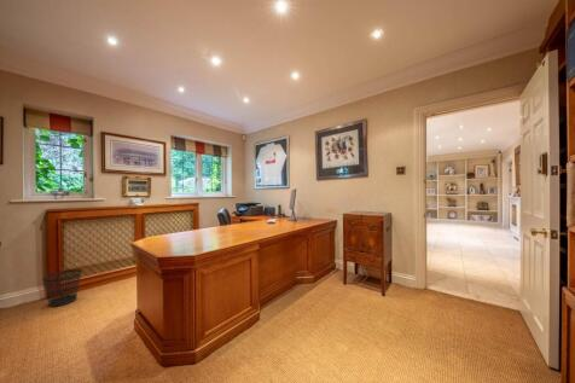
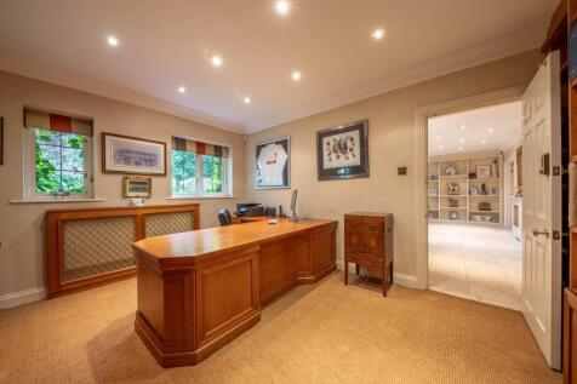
- wastebasket [41,268,82,308]
